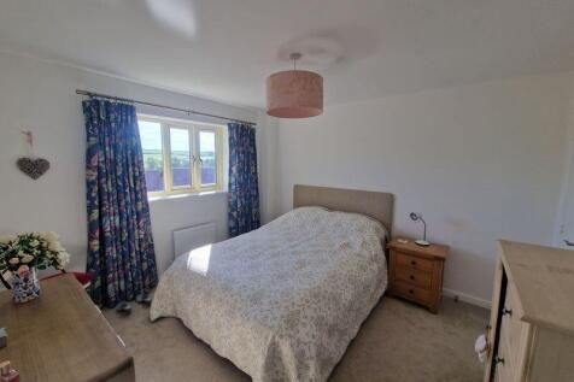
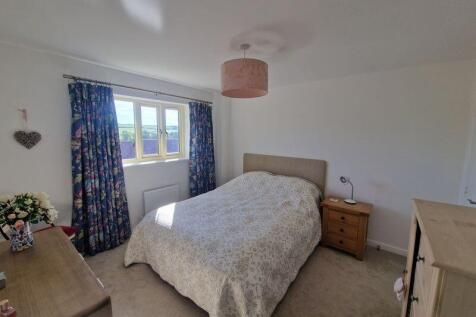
- slippers [116,293,154,316]
